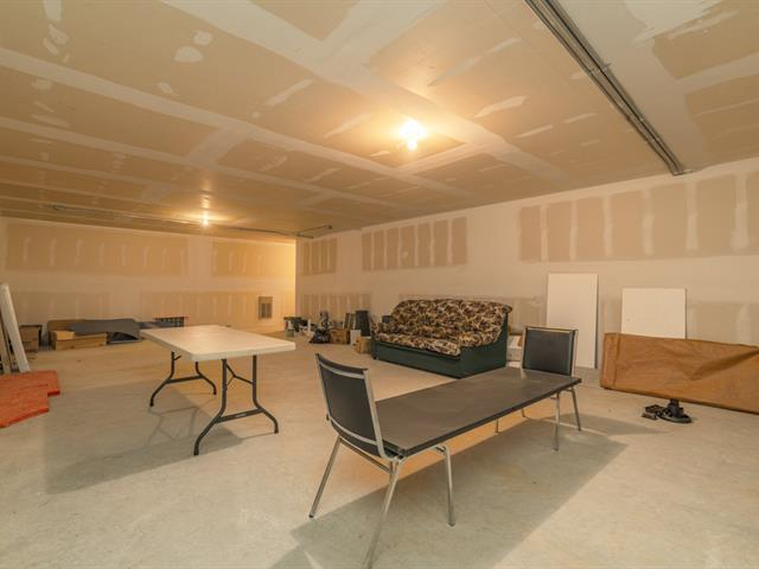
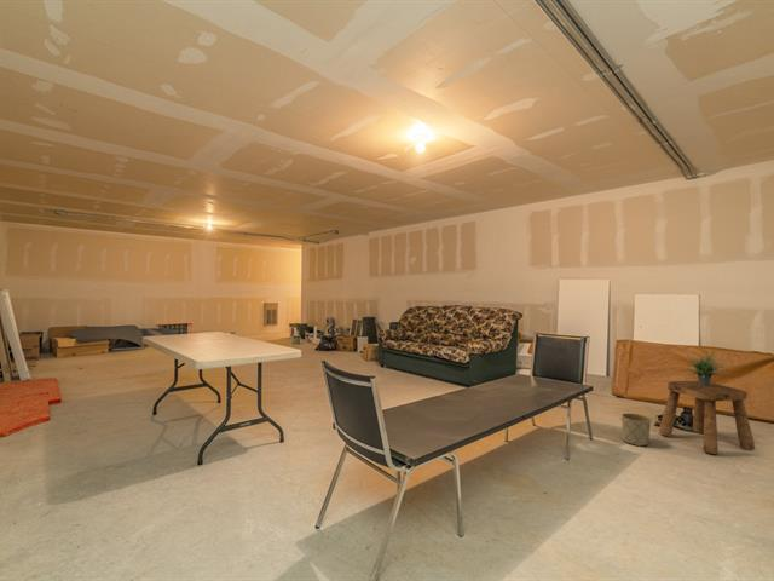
+ stool [658,380,756,455]
+ planter [620,413,652,448]
+ potted plant [683,347,730,386]
